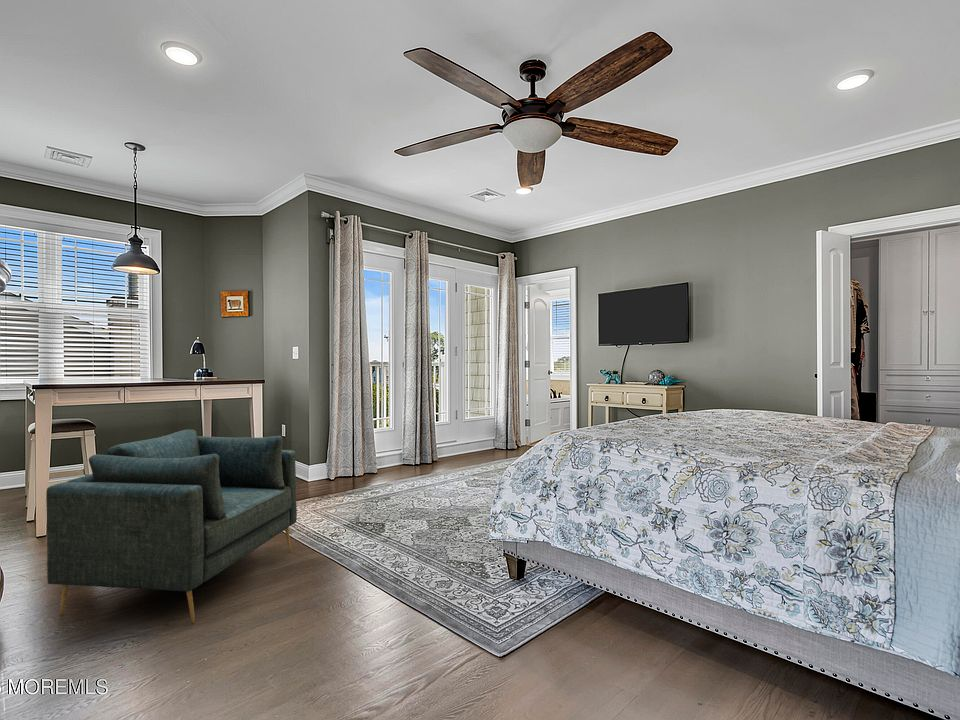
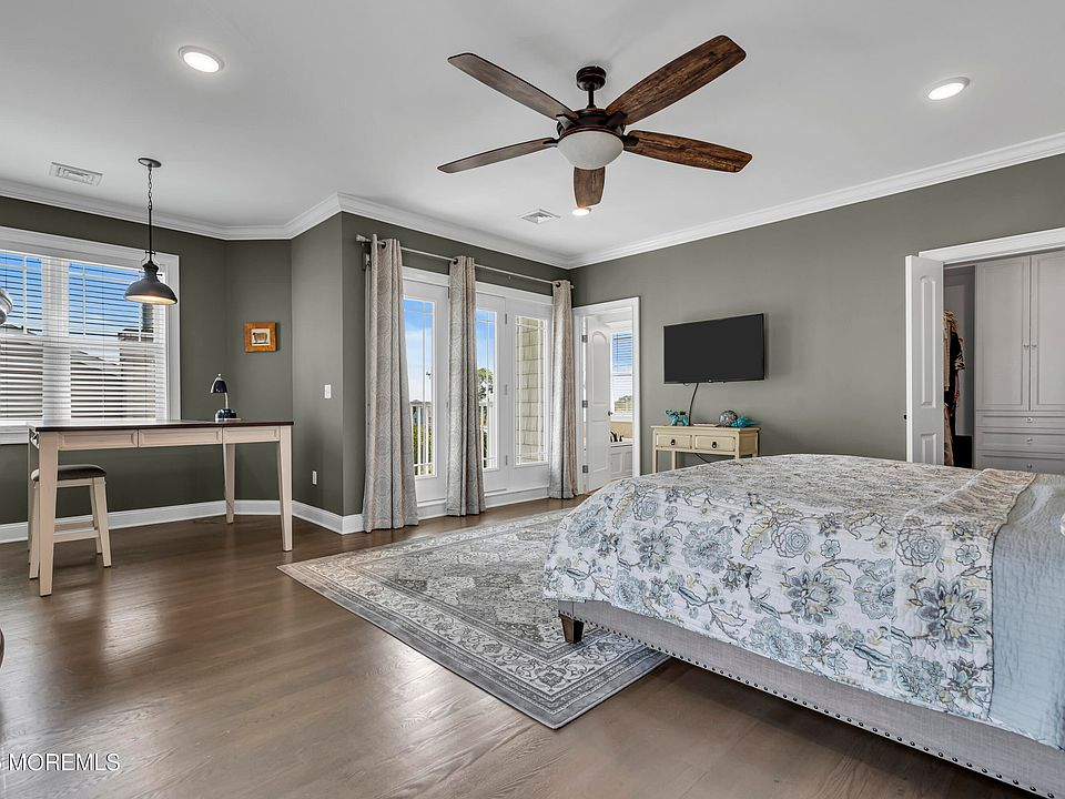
- armchair [45,429,298,624]
